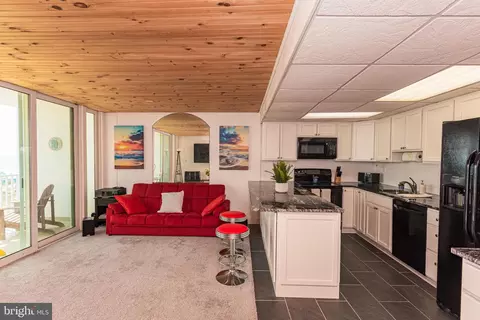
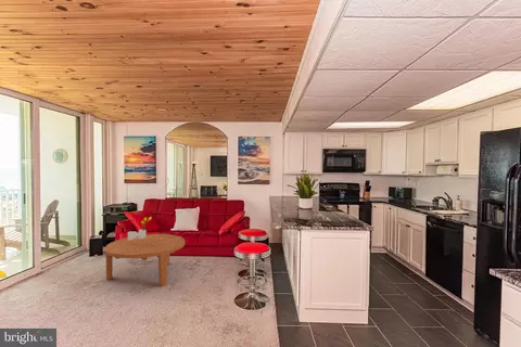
+ bouquet [127,216,152,240]
+ coffee table [104,233,186,287]
